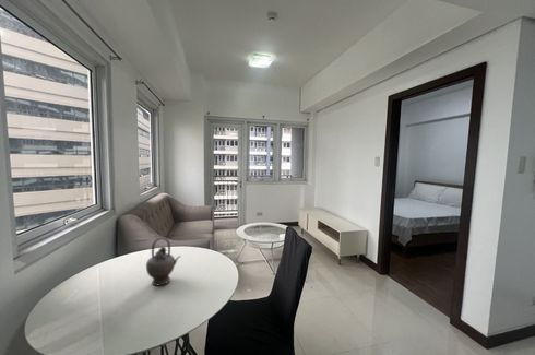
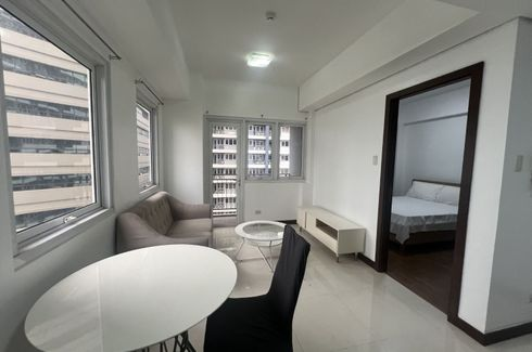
- teapot [145,236,182,286]
